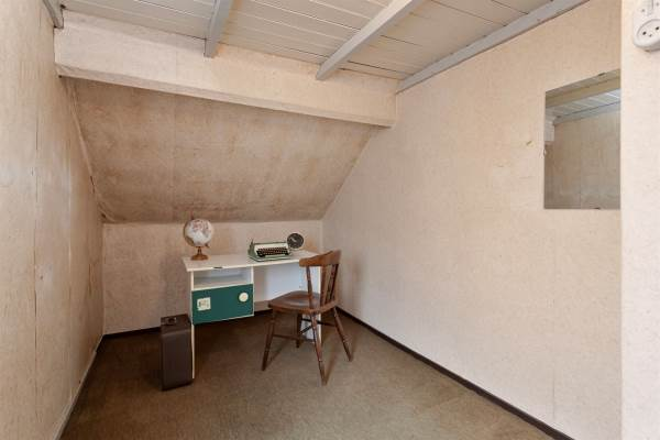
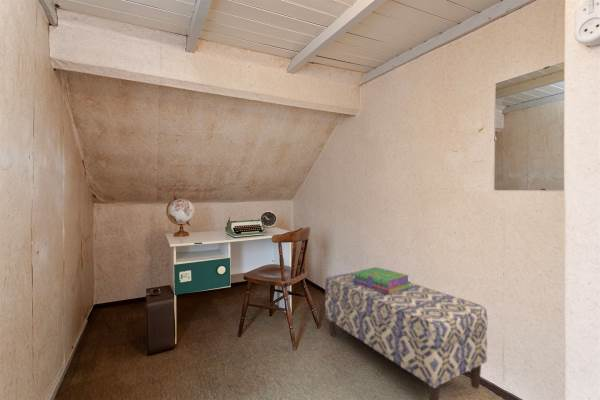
+ stack of books [353,266,412,294]
+ bench [324,271,488,400]
